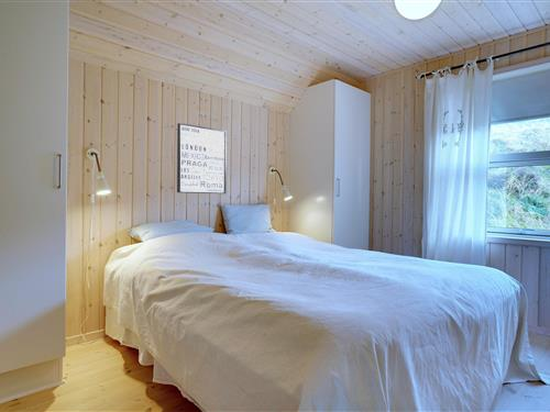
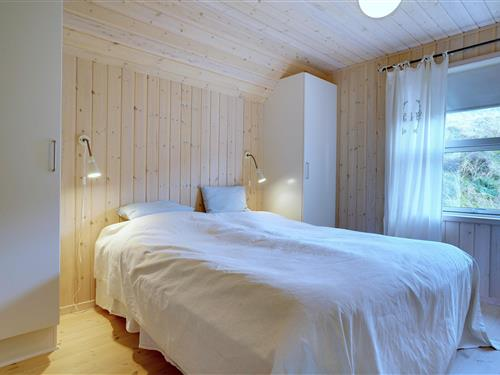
- wall art [176,122,228,194]
